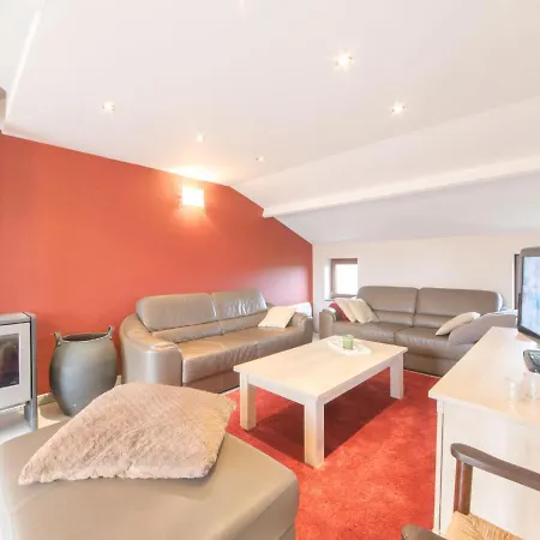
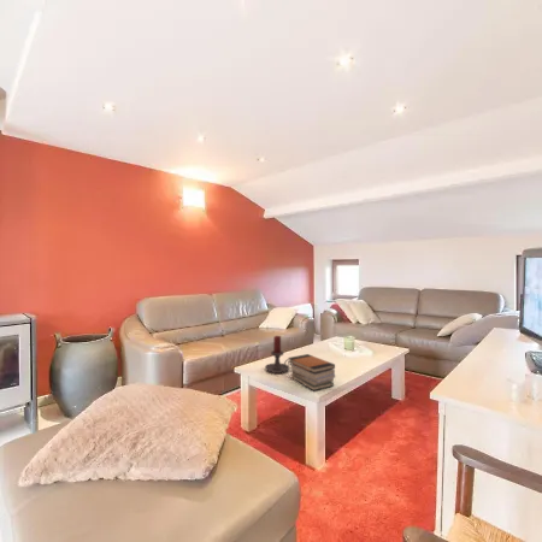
+ book stack [287,353,336,391]
+ candle holder [264,335,291,375]
